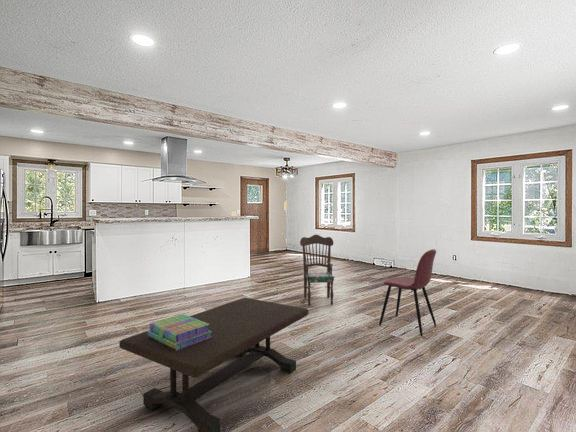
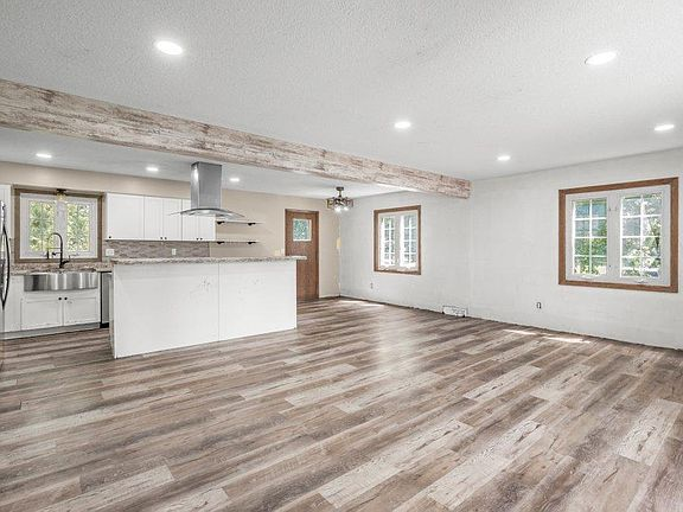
- coffee table [118,297,310,432]
- stack of books [147,313,212,350]
- dining chair [378,248,437,337]
- dining chair [299,234,335,306]
